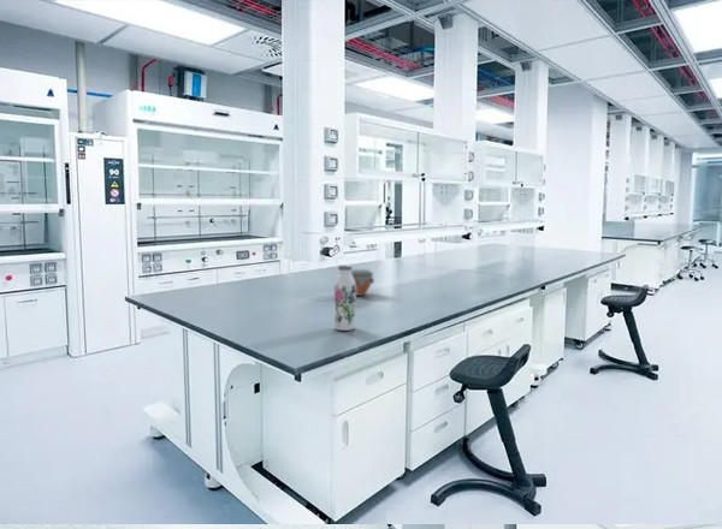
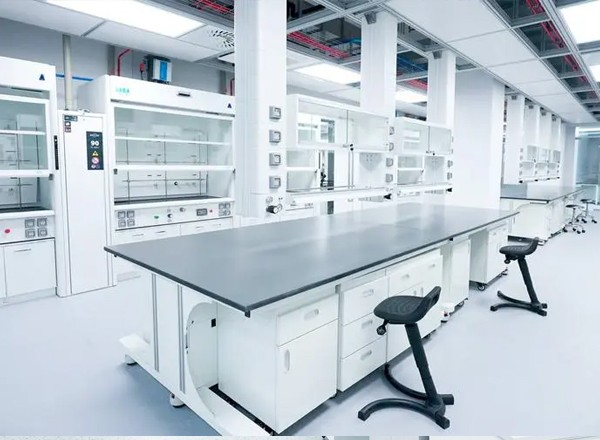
- jar [351,268,375,297]
- water bottle [333,263,357,332]
